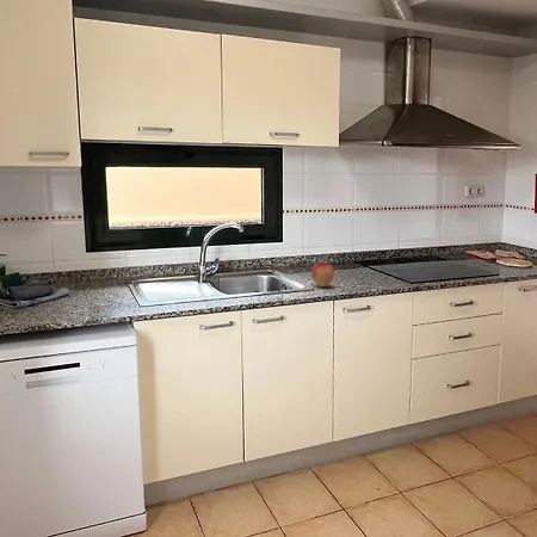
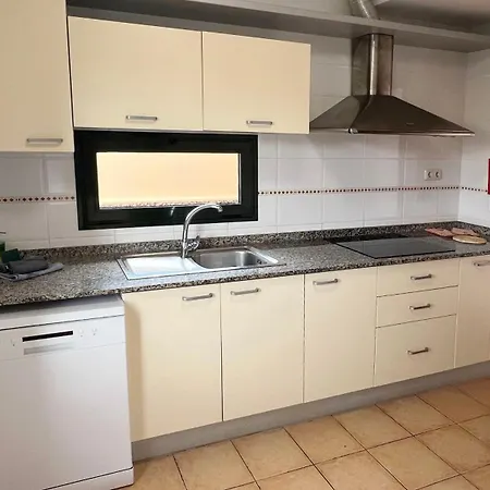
- apple [310,261,335,288]
